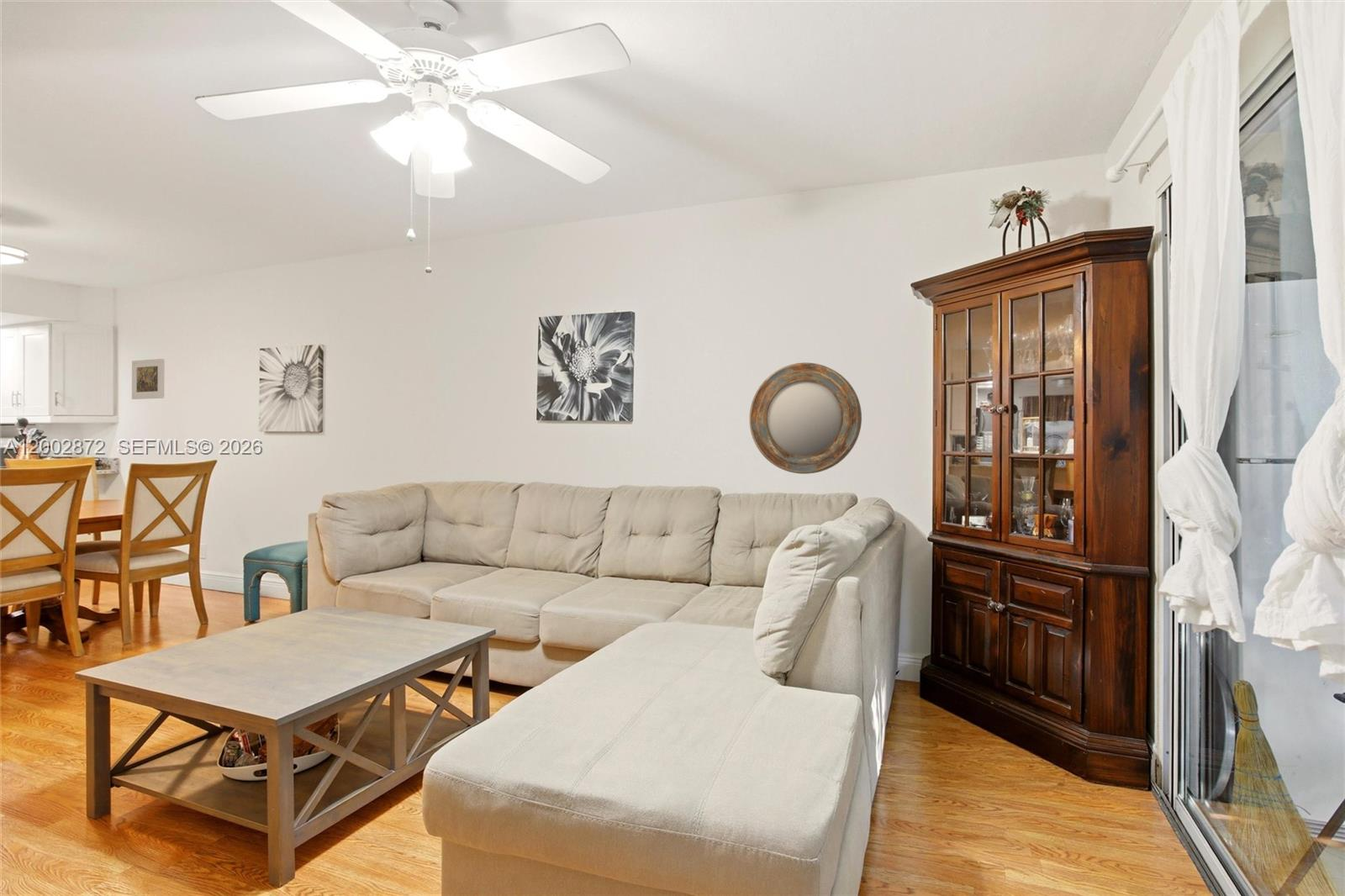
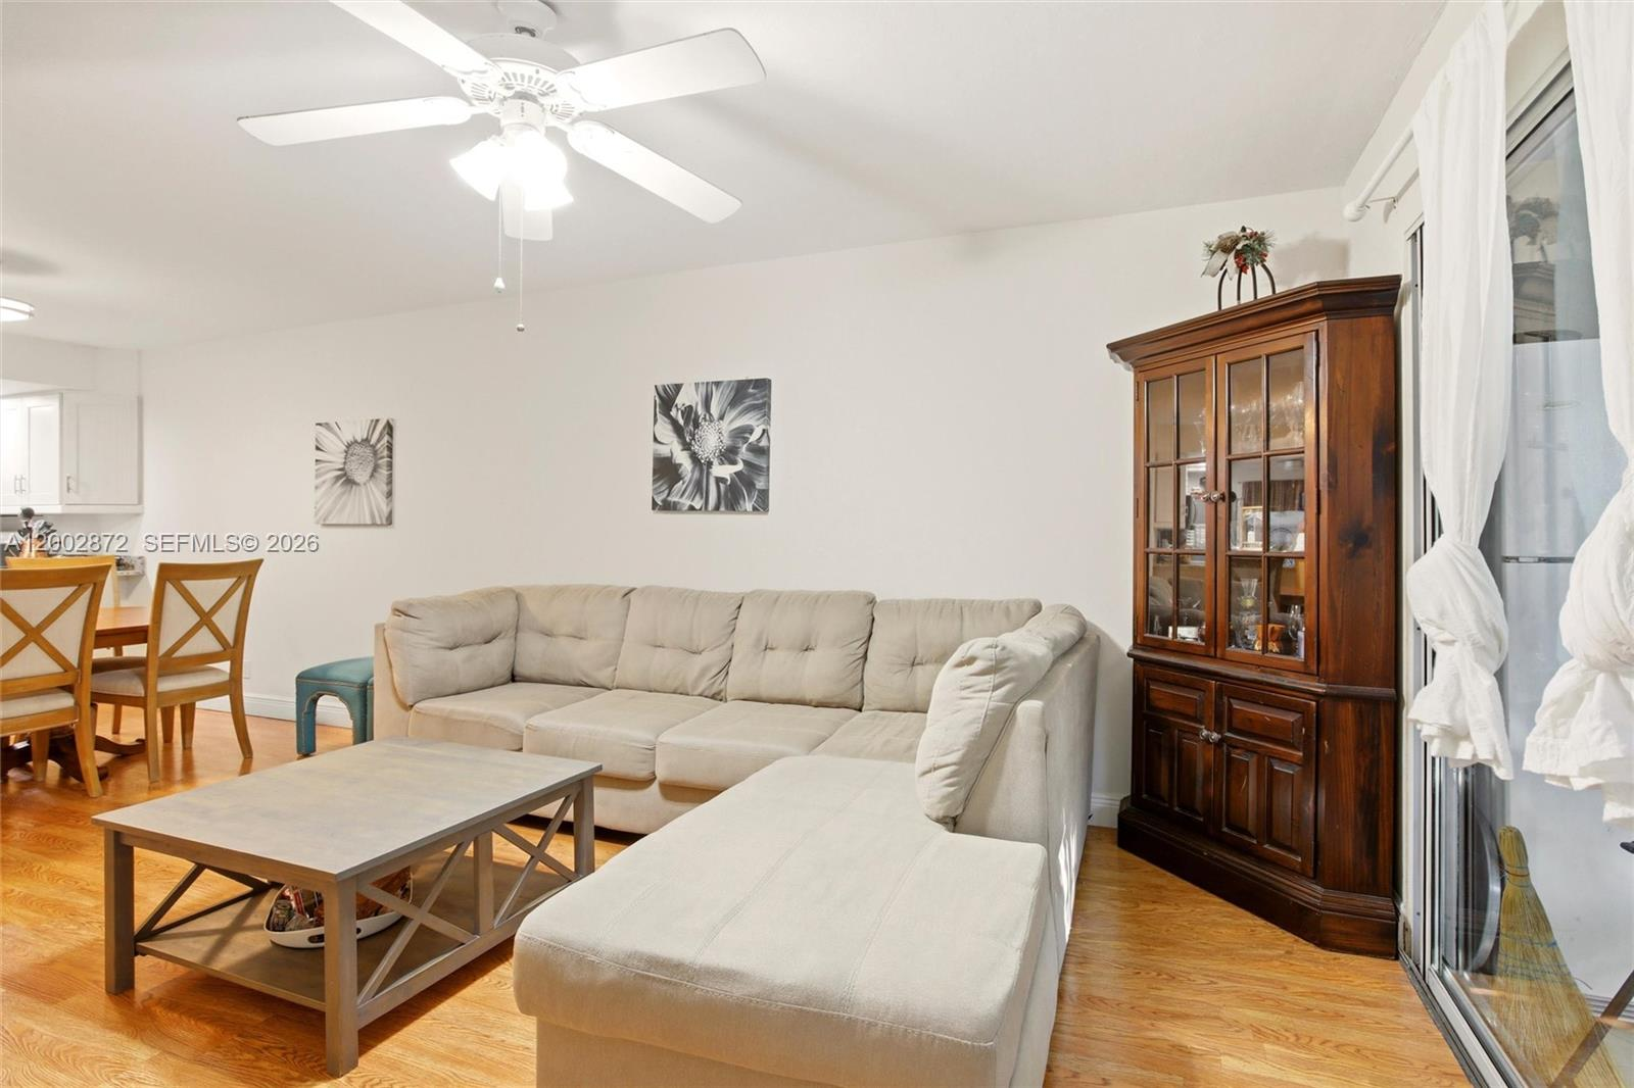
- home mirror [749,362,862,475]
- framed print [131,358,165,400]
